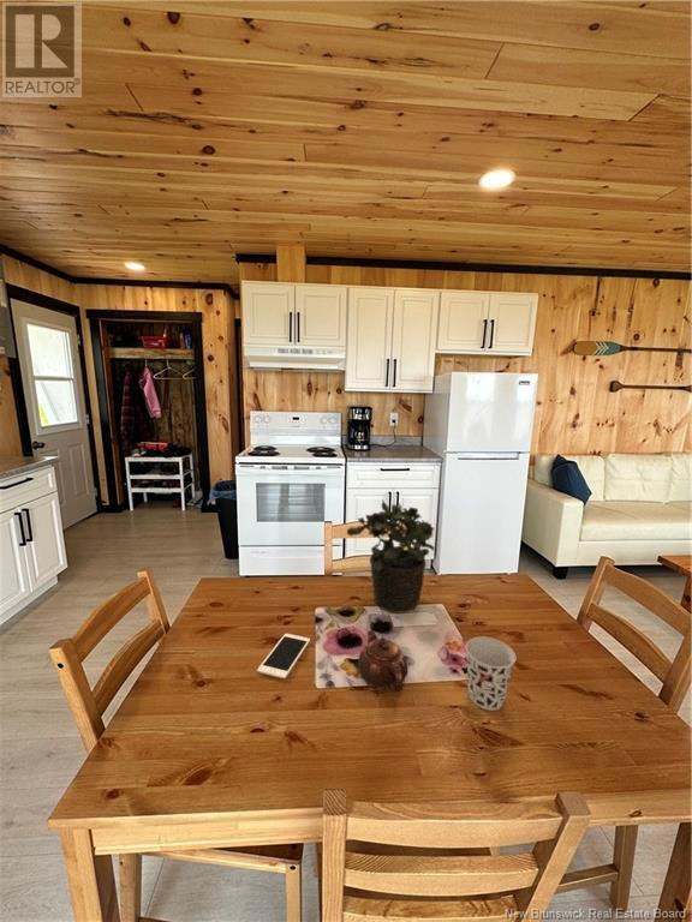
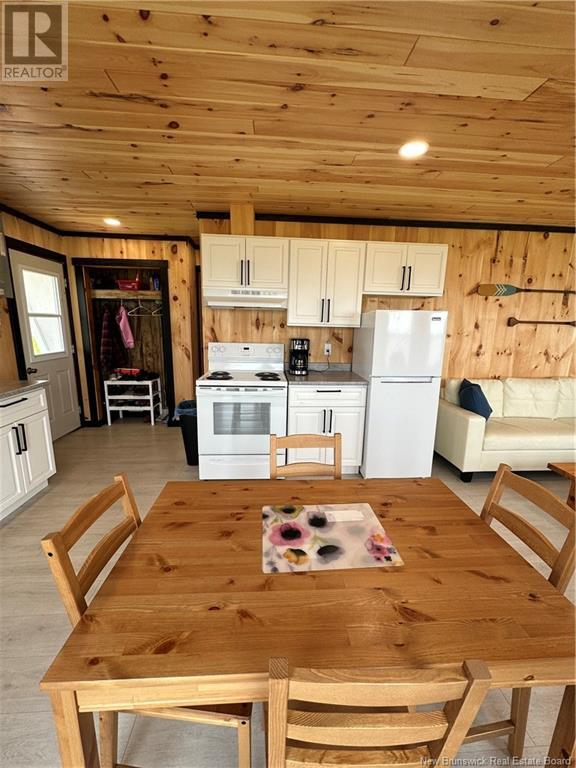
- cup [464,635,517,712]
- cell phone [256,633,311,681]
- potted plant [346,499,436,615]
- teapot [357,629,408,694]
